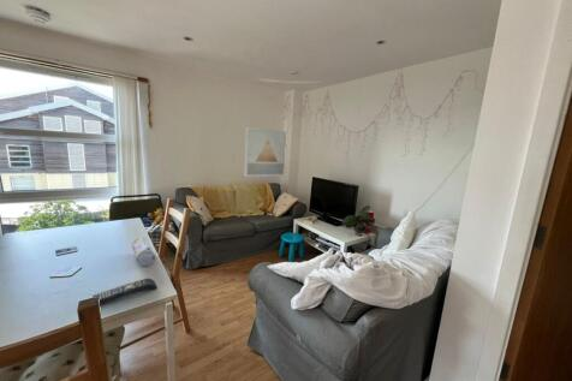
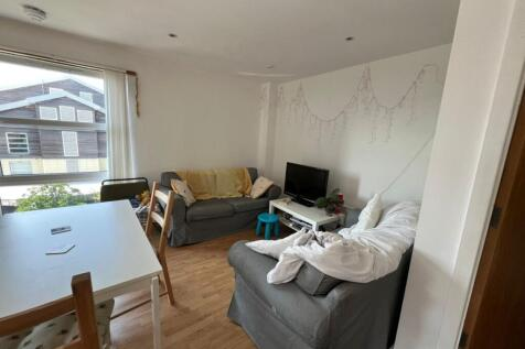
- remote control [91,278,159,305]
- pencil case [131,236,156,267]
- wall art [243,126,287,178]
